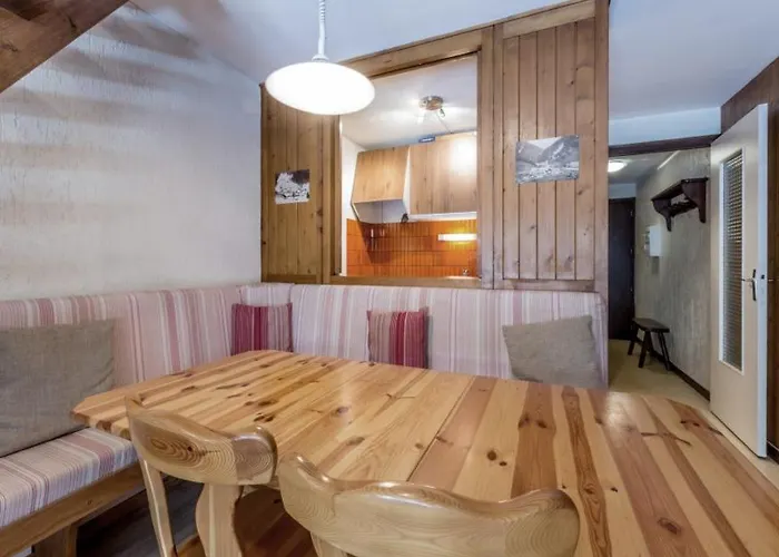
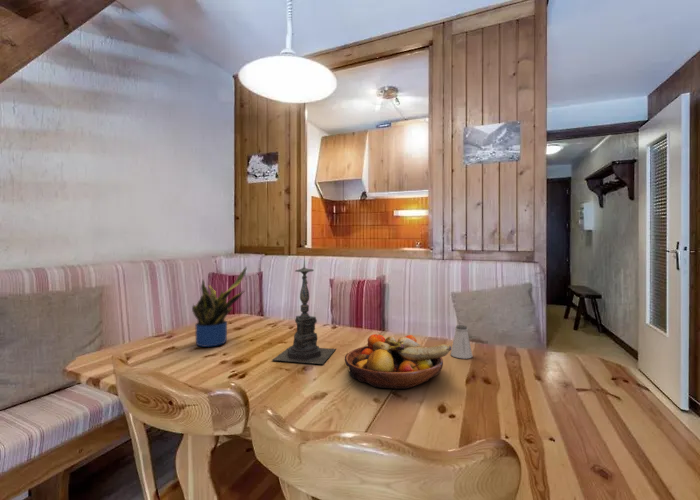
+ fruit bowl [344,333,452,390]
+ saltshaker [450,324,474,360]
+ potted plant [191,265,248,348]
+ candle holder [272,254,337,365]
